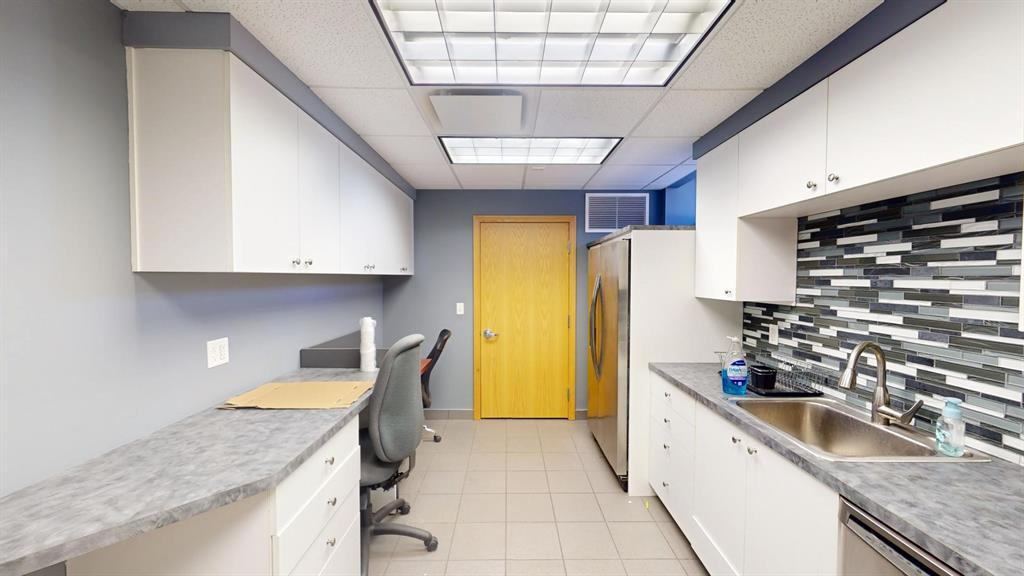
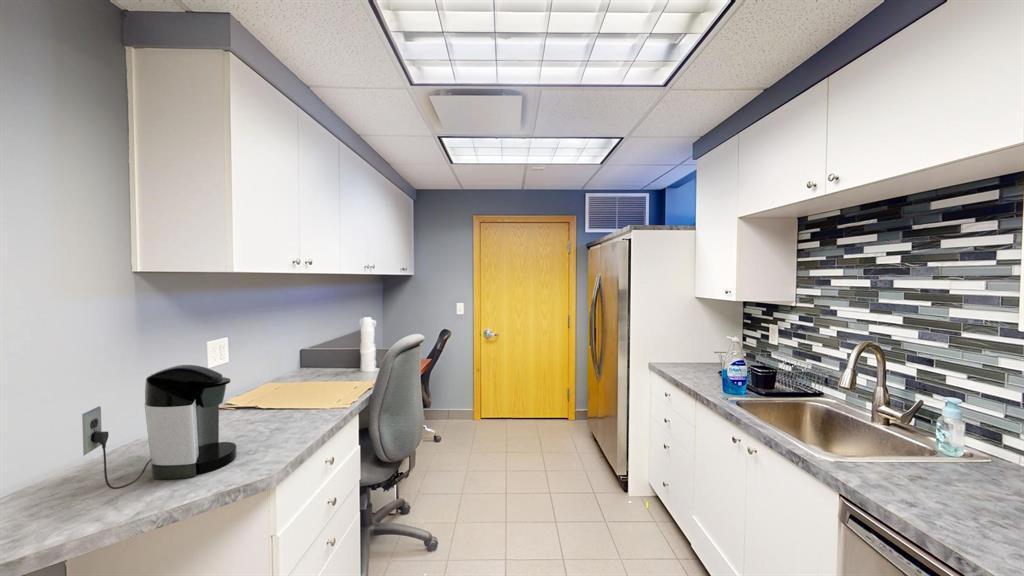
+ coffee maker [81,364,238,490]
